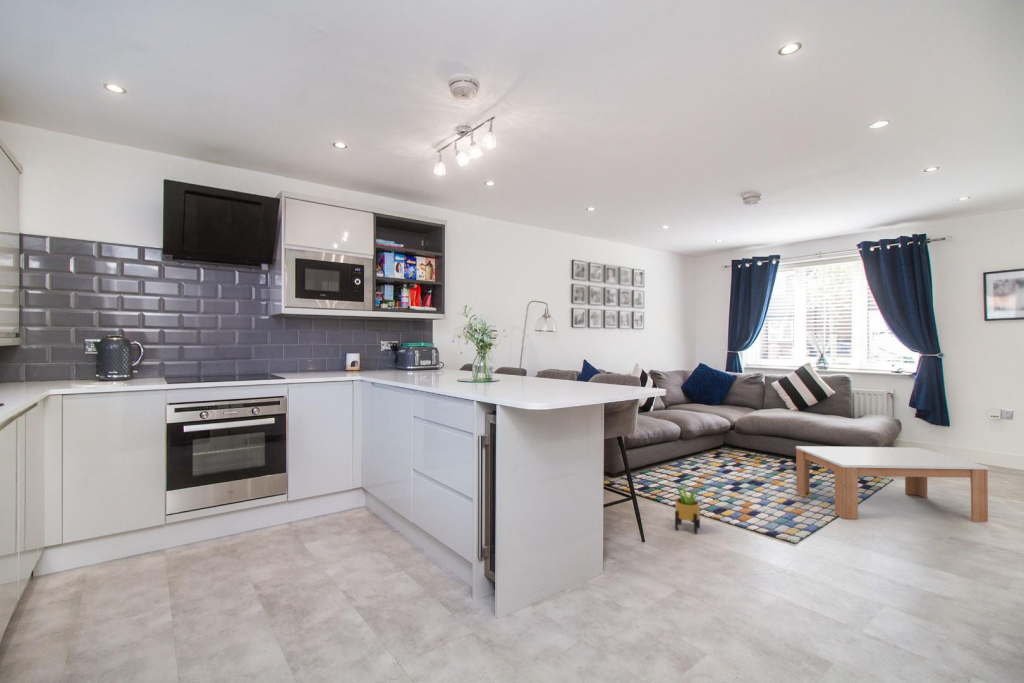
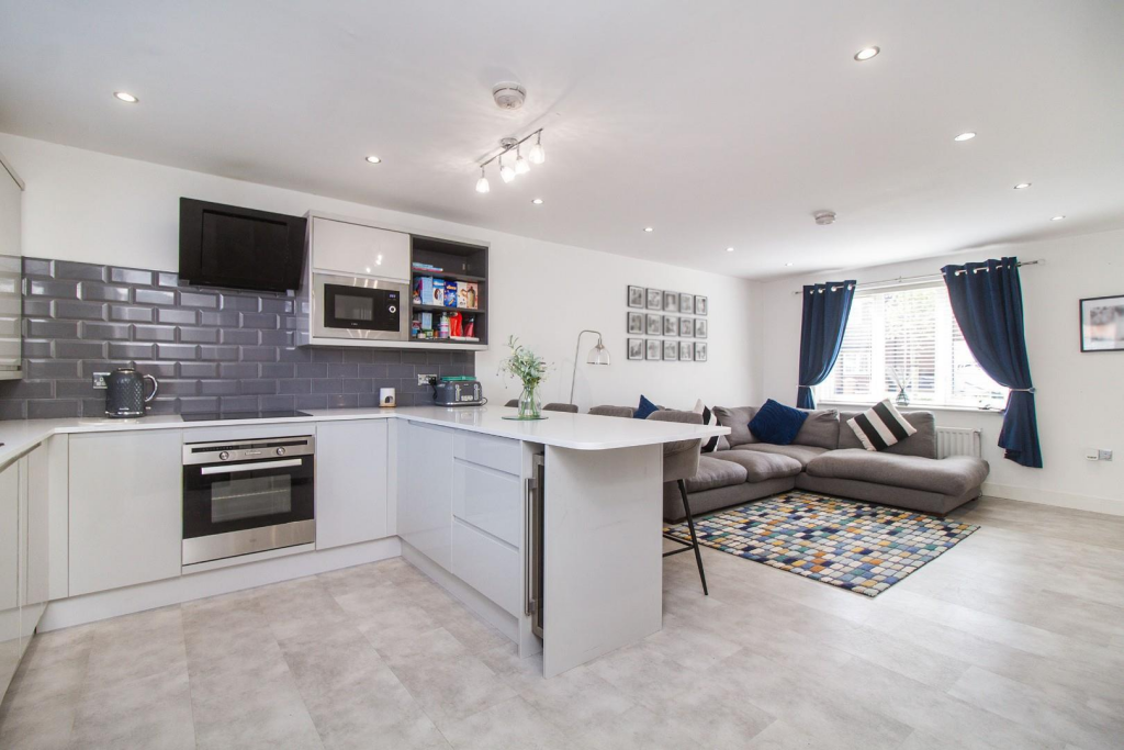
- potted plant [674,481,701,535]
- coffee table [795,445,989,523]
